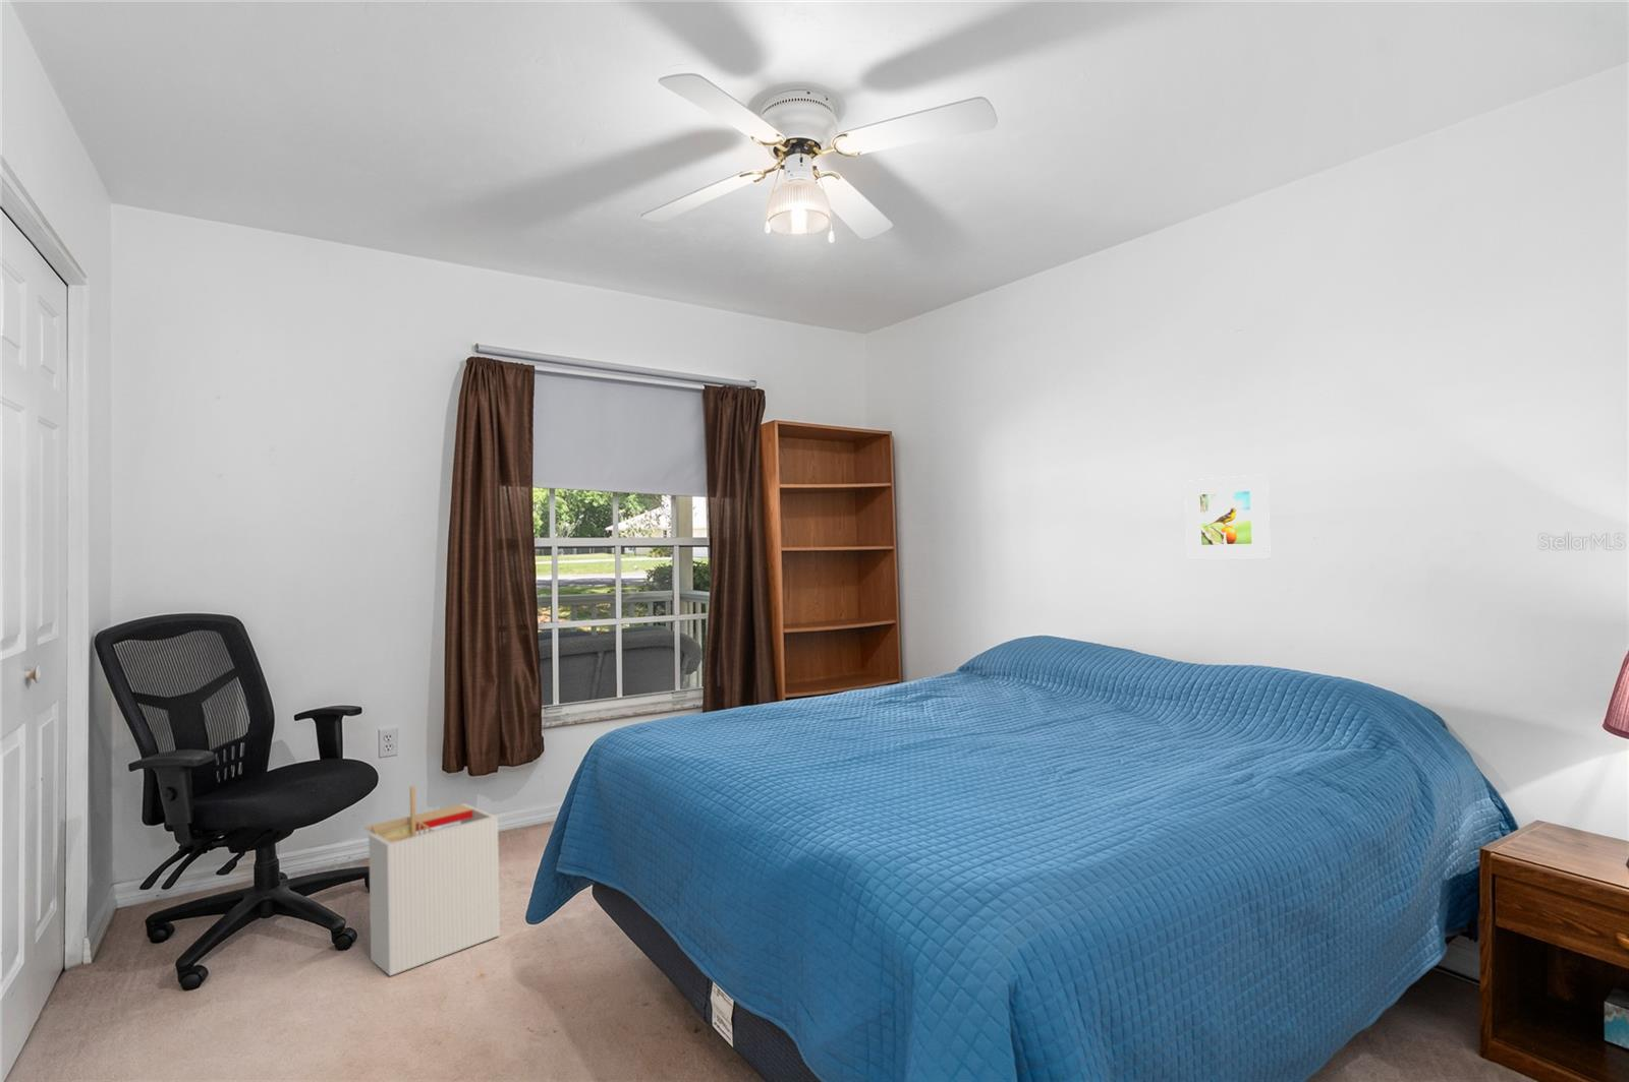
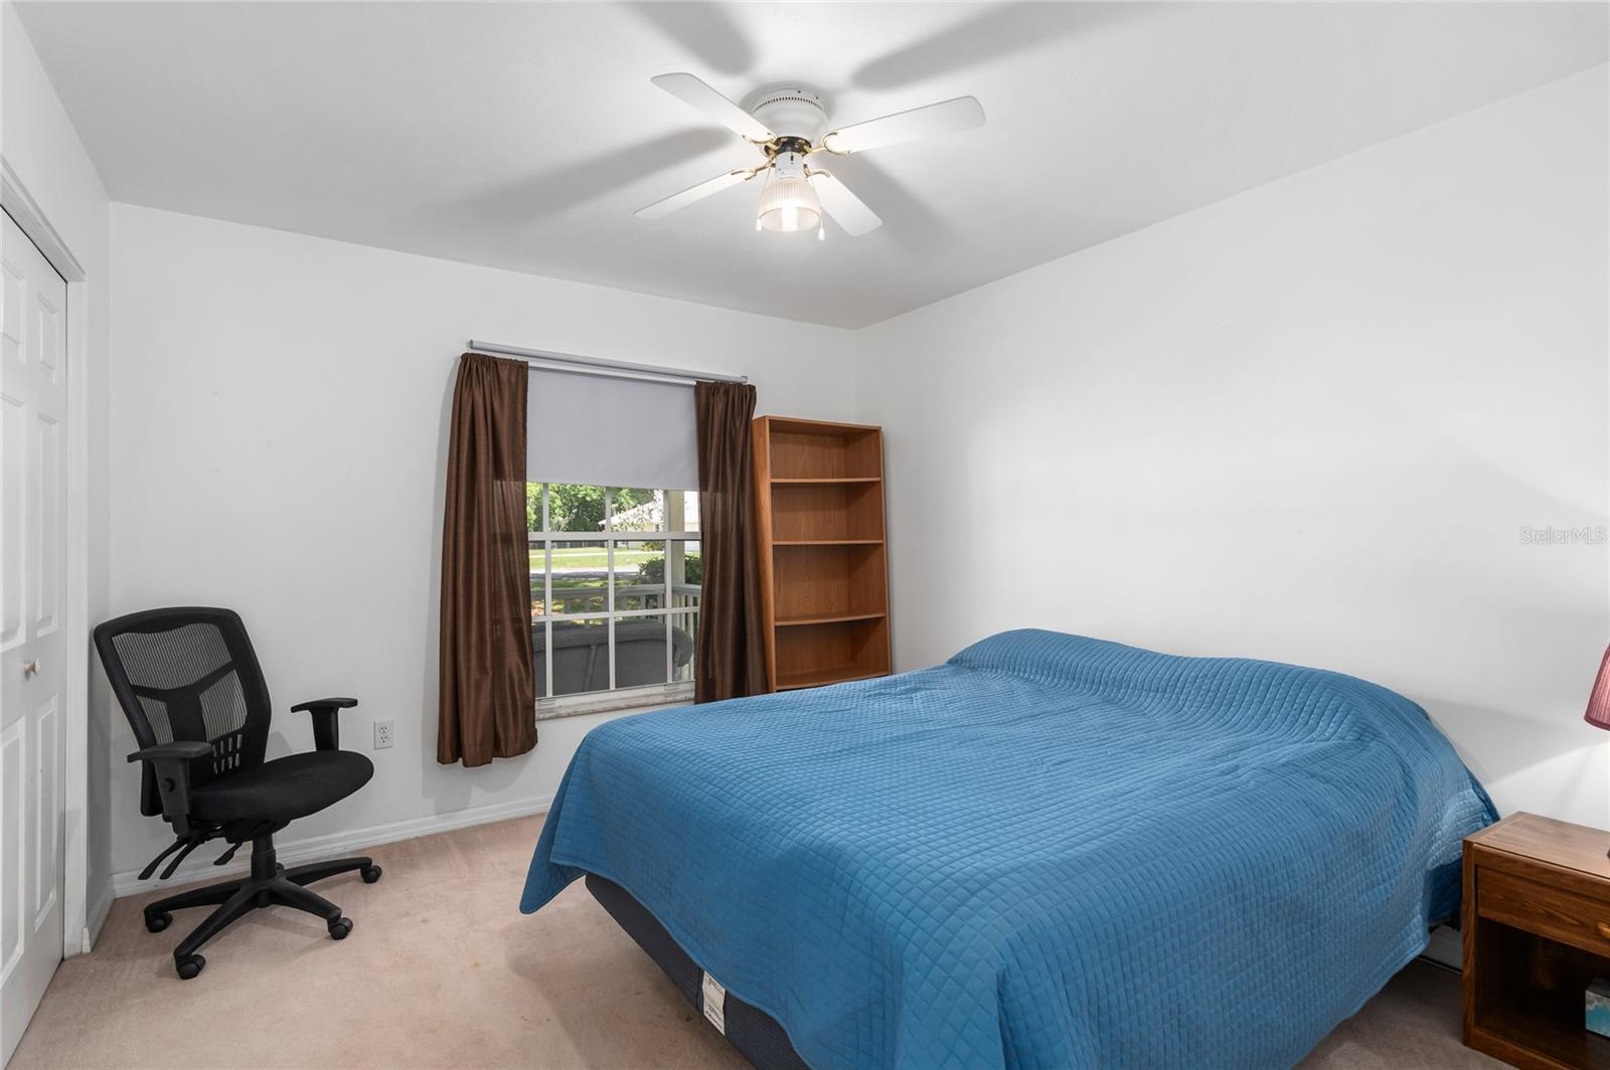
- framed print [1184,473,1271,562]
- storage bin [364,785,502,977]
